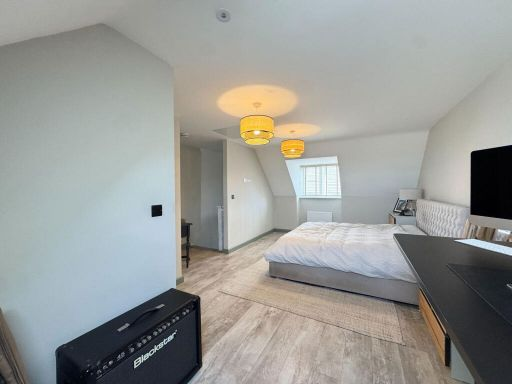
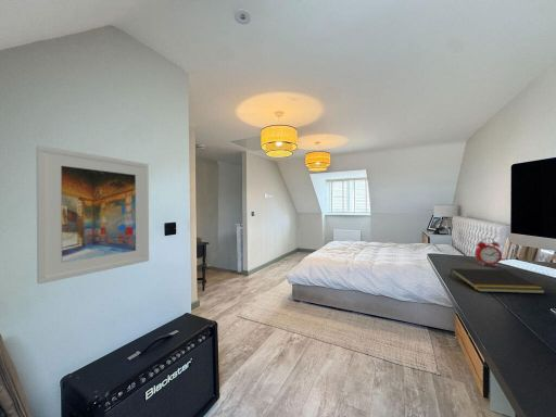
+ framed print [36,144,150,286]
+ alarm clock [473,237,503,267]
+ notepad [448,267,546,294]
